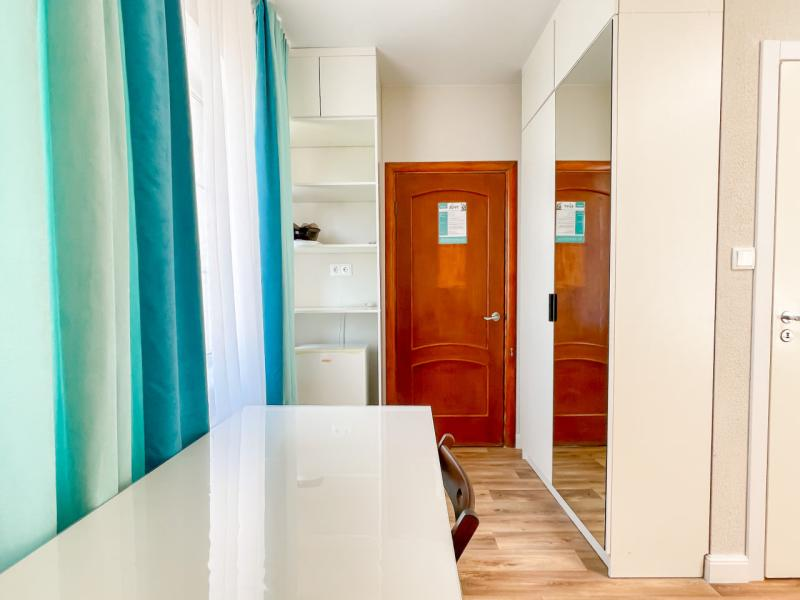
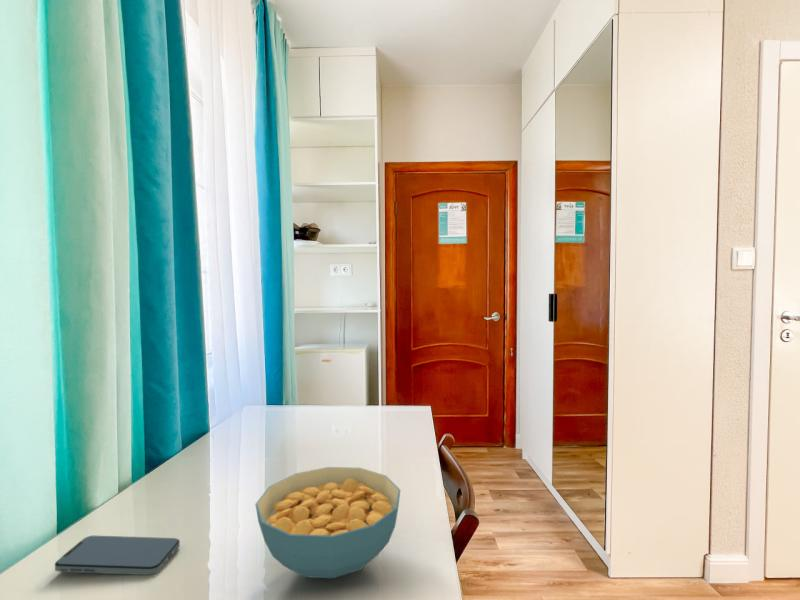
+ cereal bowl [254,466,401,579]
+ smartphone [54,535,181,576]
